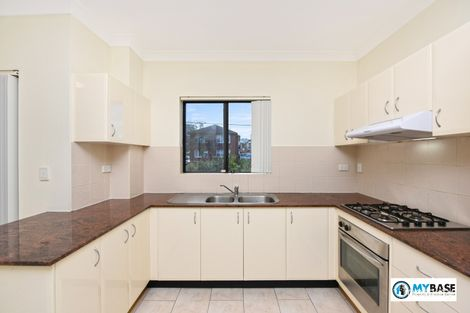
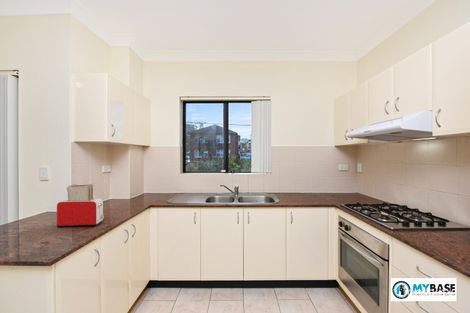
+ toaster [56,183,105,228]
